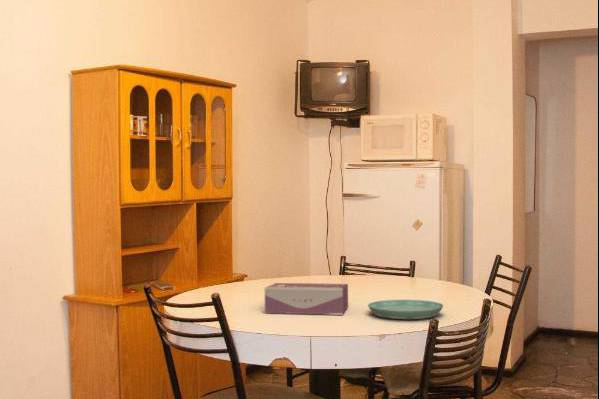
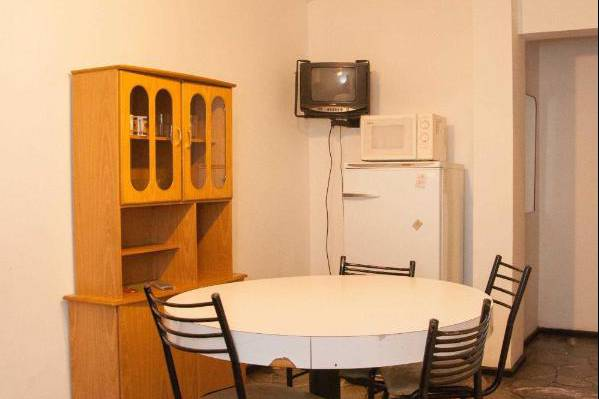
- saucer [367,299,444,320]
- tissue box [264,282,349,316]
